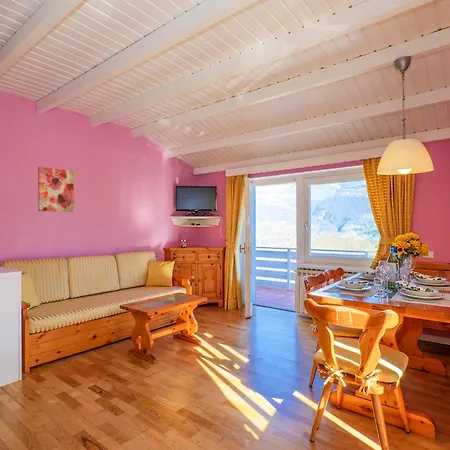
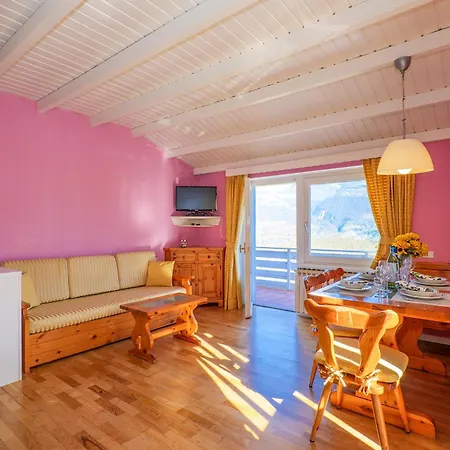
- wall art [37,166,75,213]
